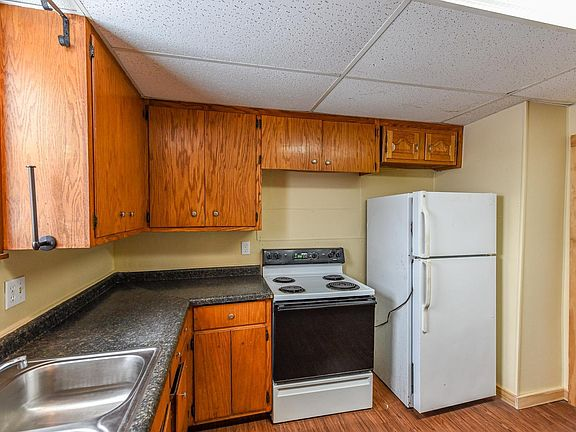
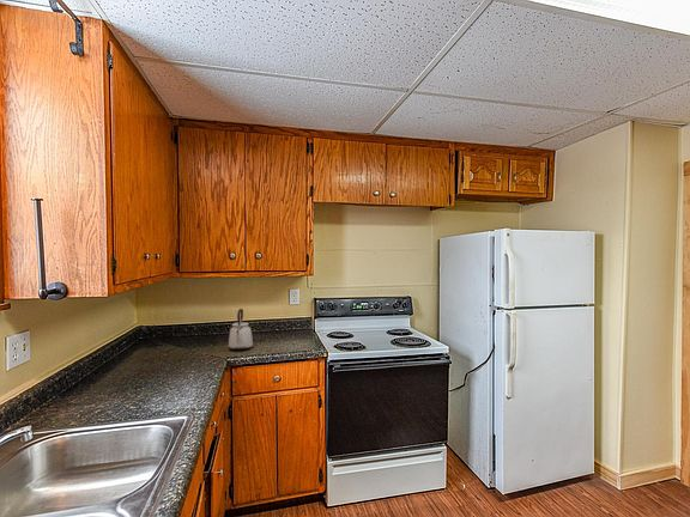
+ kettle [228,308,254,352]
